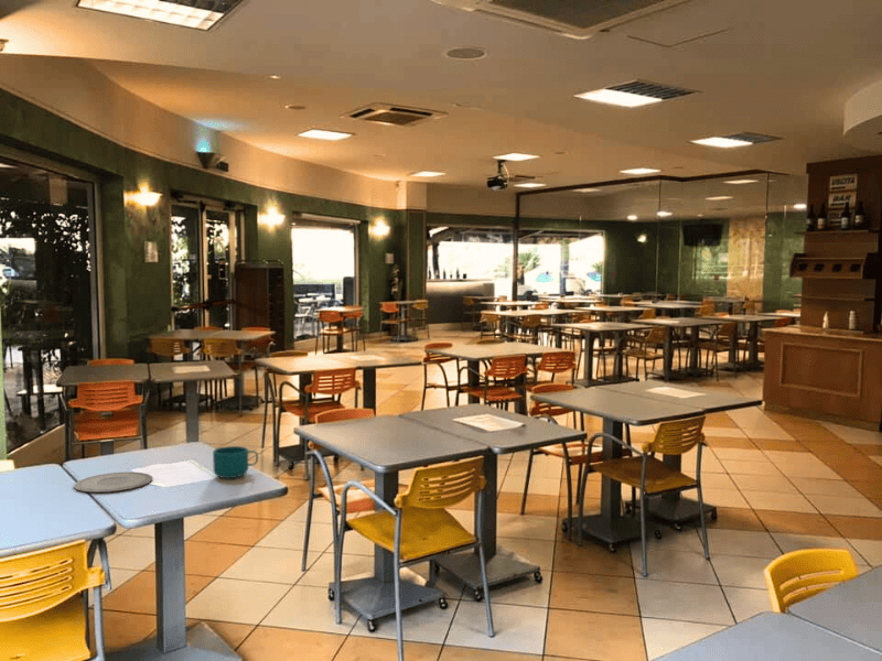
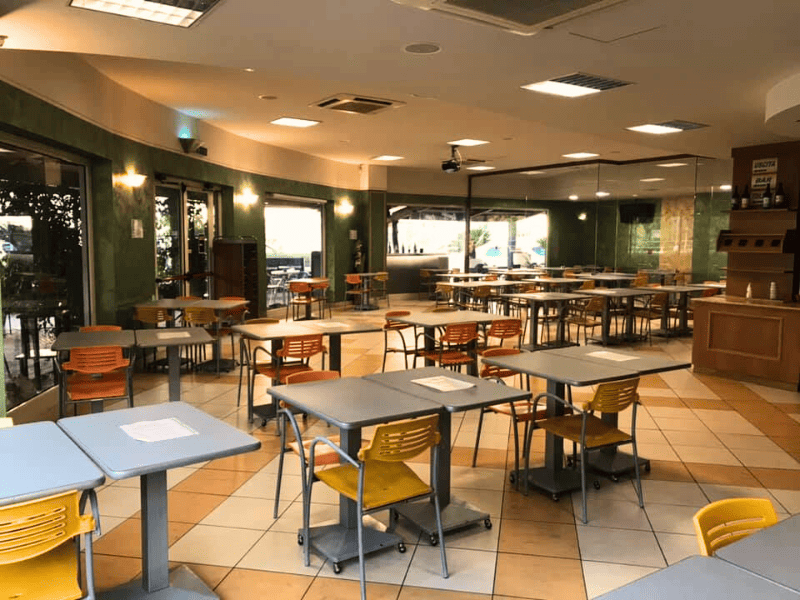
- plate [73,472,153,494]
- cup [212,445,259,479]
